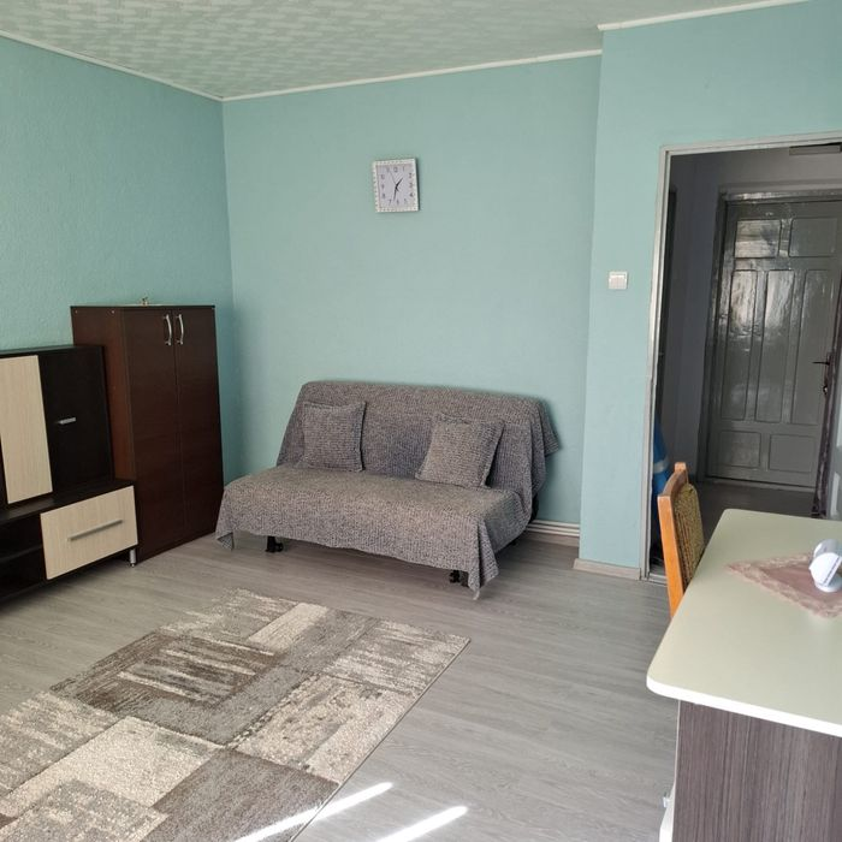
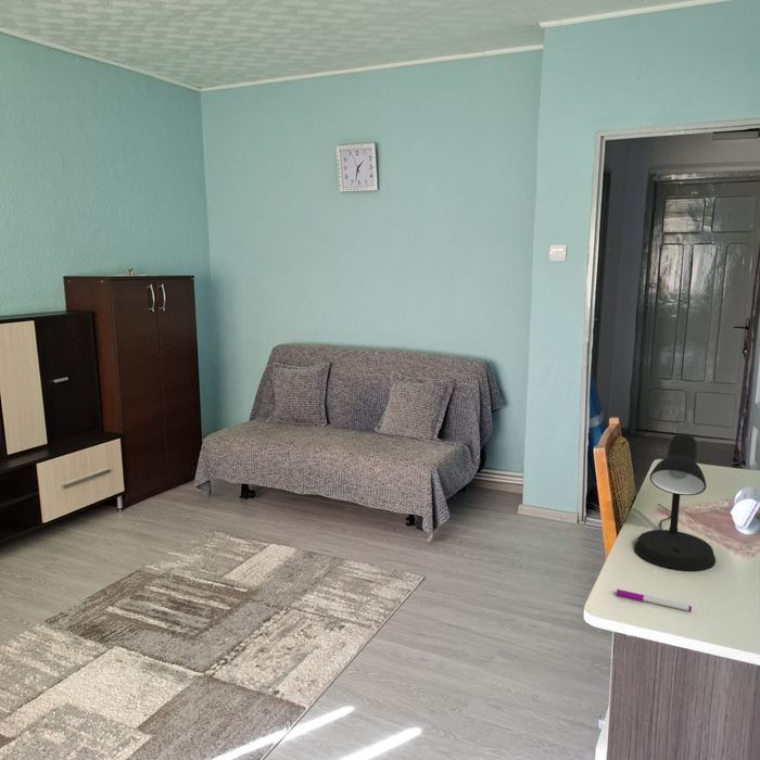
+ desk lamp [633,432,717,573]
+ pen [616,588,693,612]
